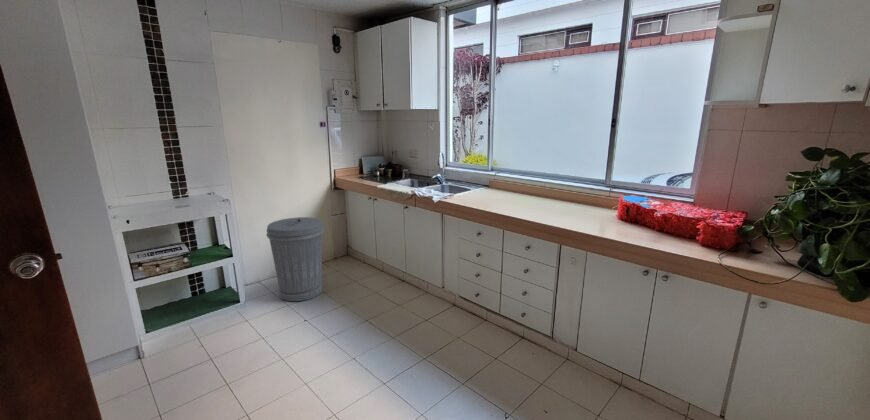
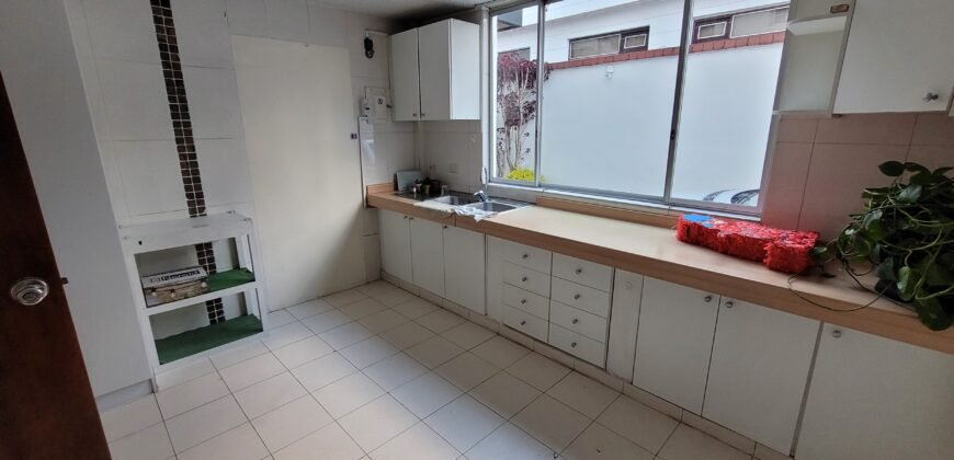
- trash can [265,216,325,302]
